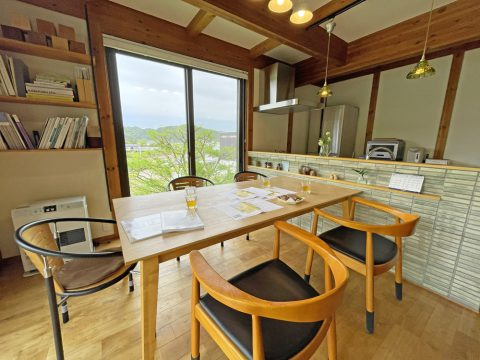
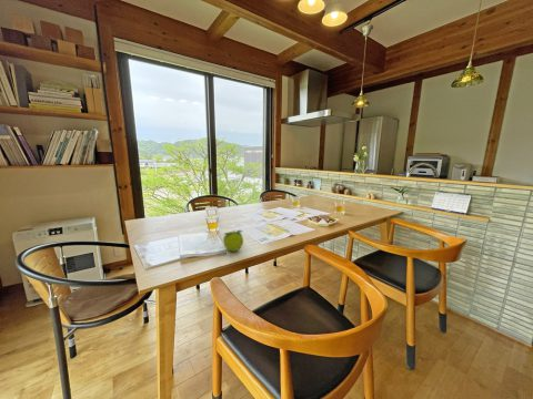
+ fruit [222,229,244,253]
